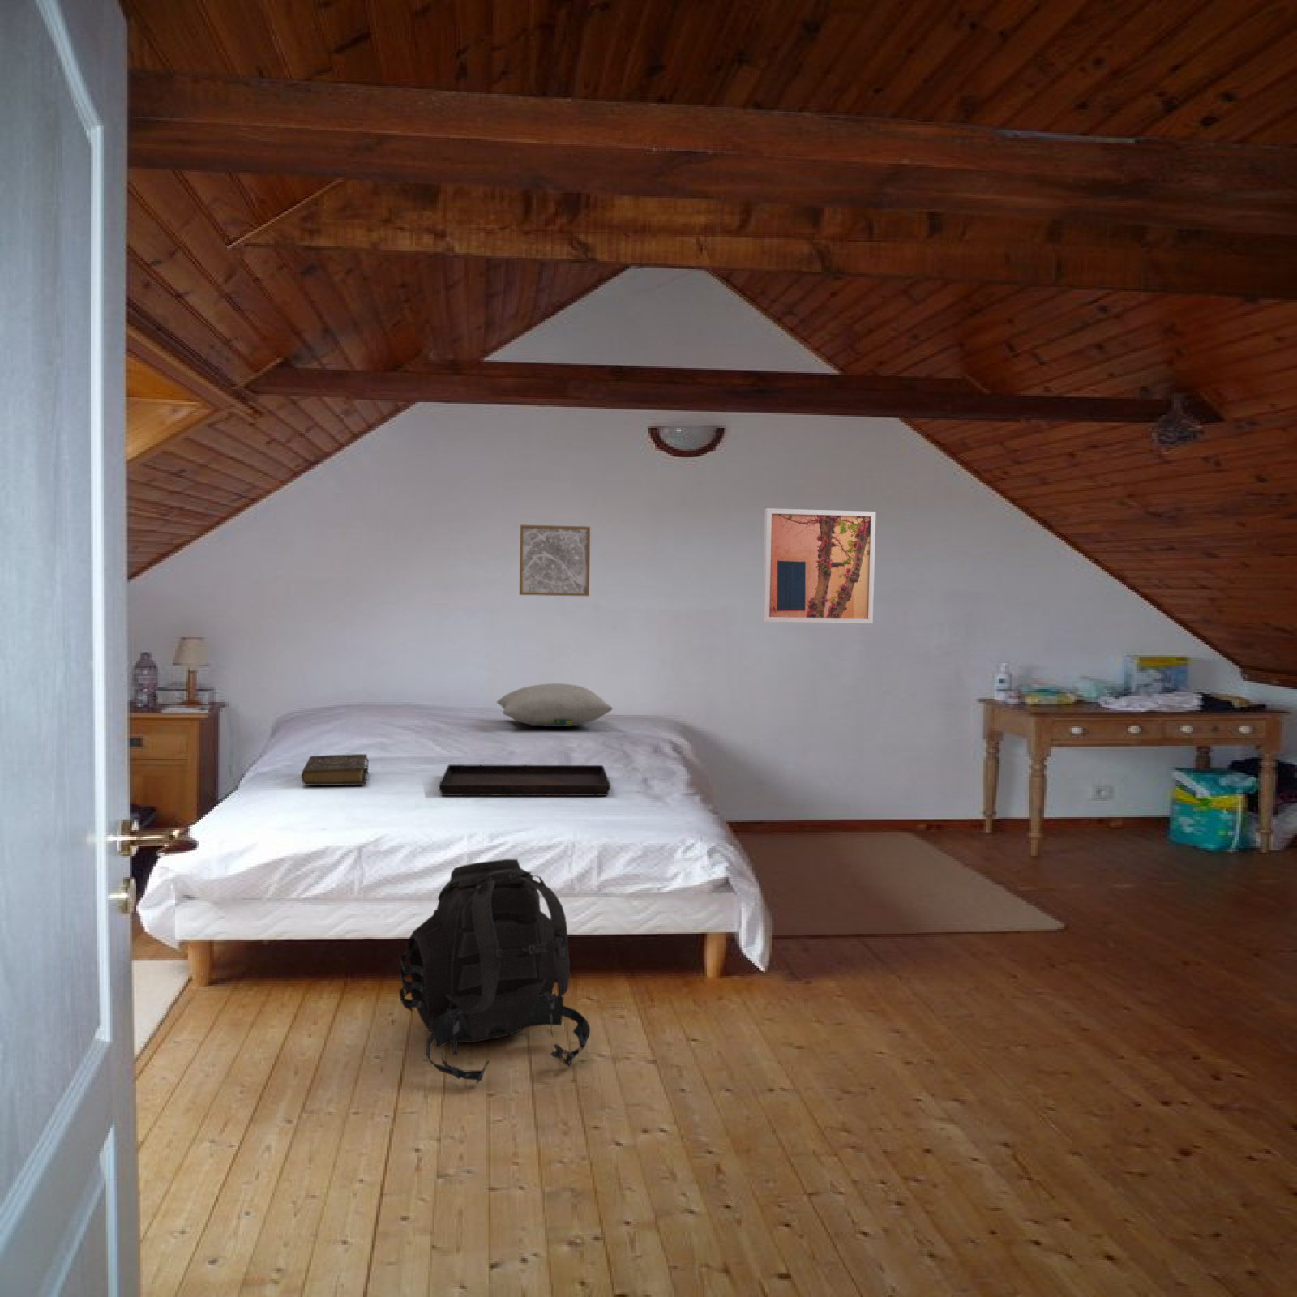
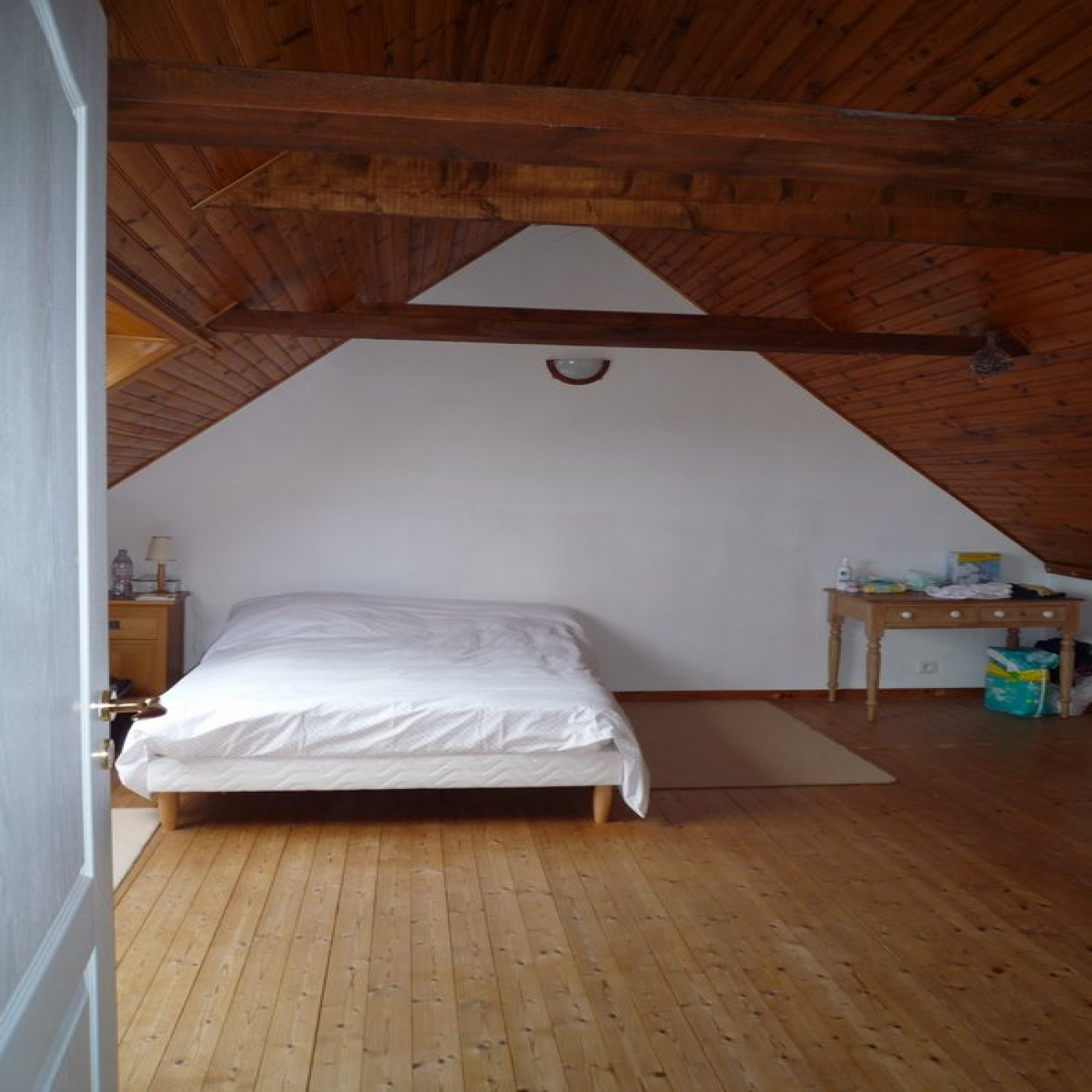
- book [300,753,369,786]
- pillow [496,683,614,727]
- wall art [519,524,591,596]
- backpack [398,859,591,1084]
- wall art [763,507,877,625]
- serving tray [438,764,612,797]
